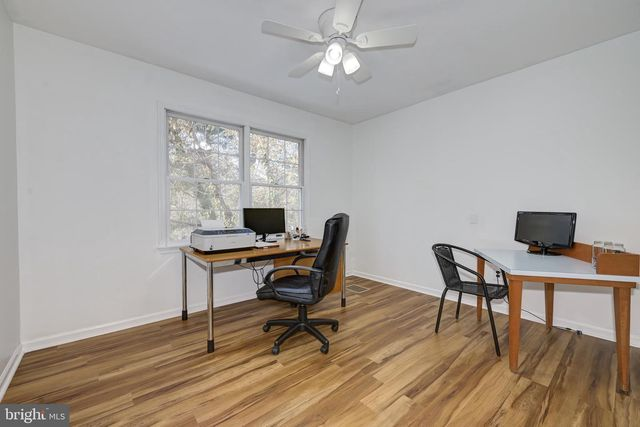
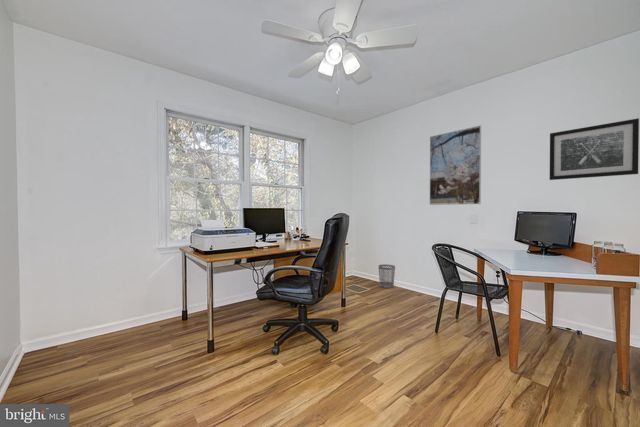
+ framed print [429,125,482,206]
+ wall art [549,117,640,181]
+ wastebasket [377,263,396,289]
